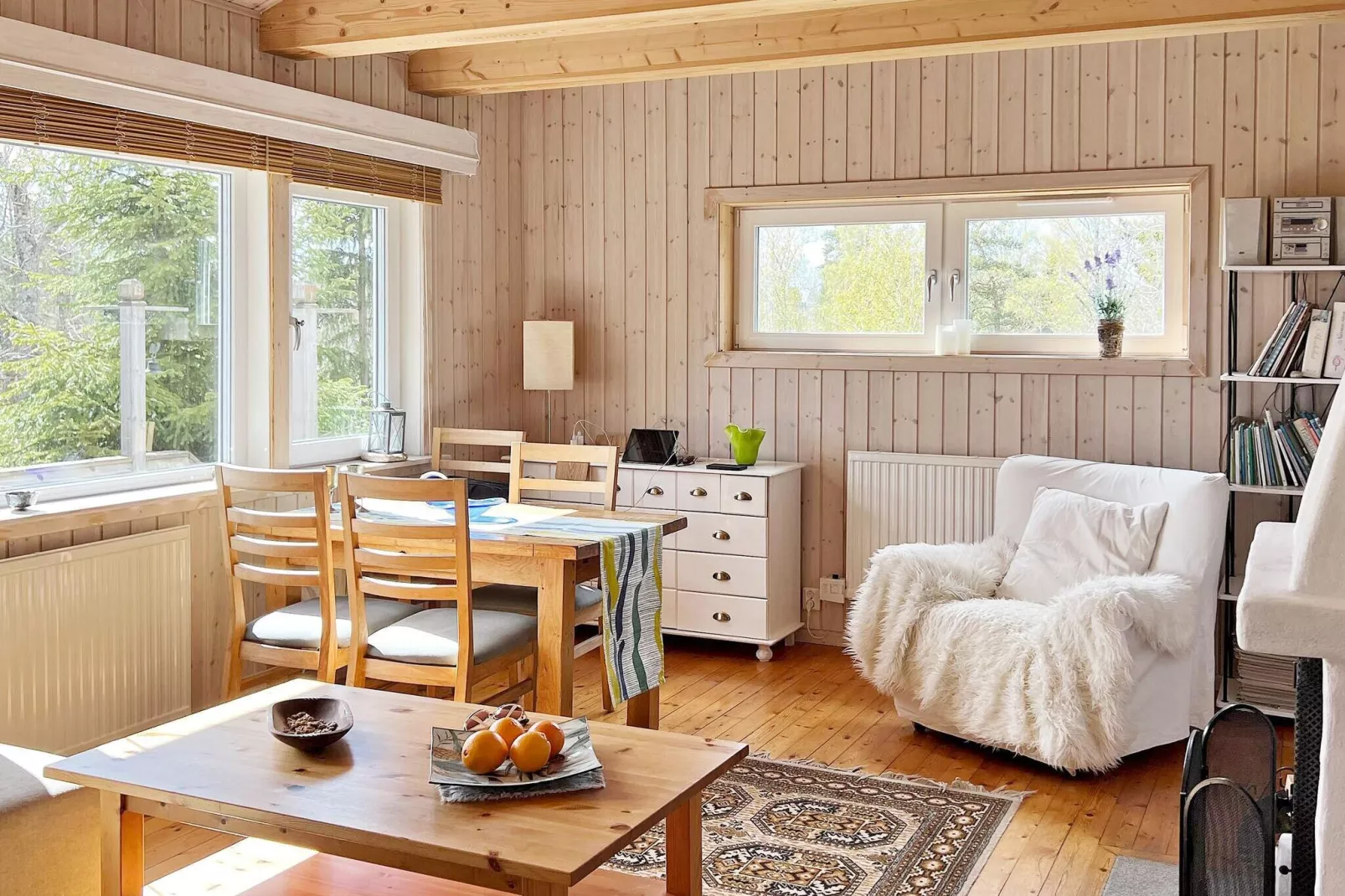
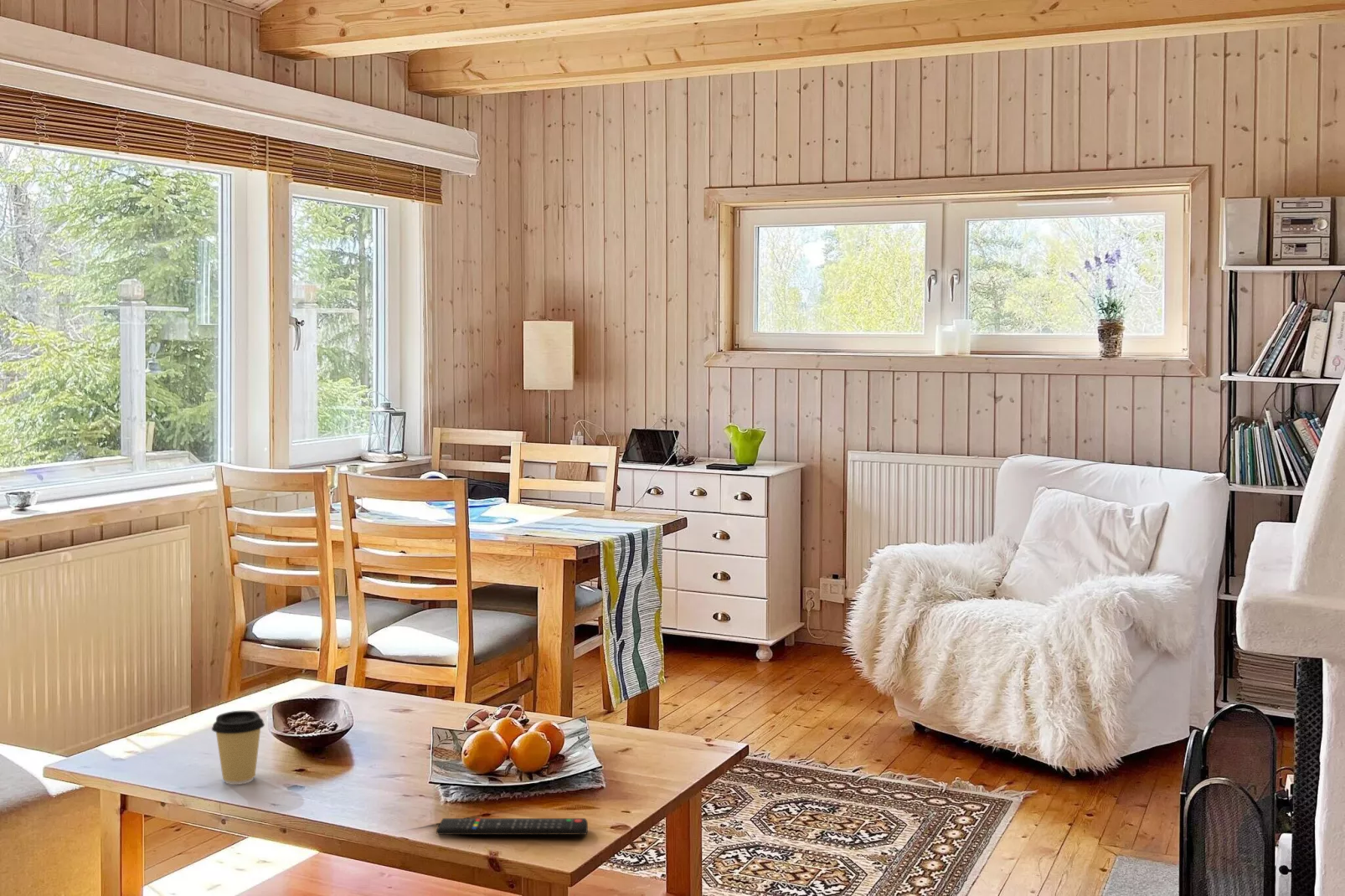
+ remote control [435,817,589,836]
+ coffee cup [211,710,265,785]
